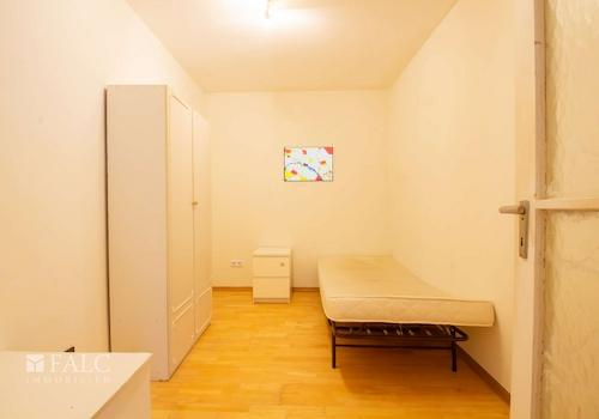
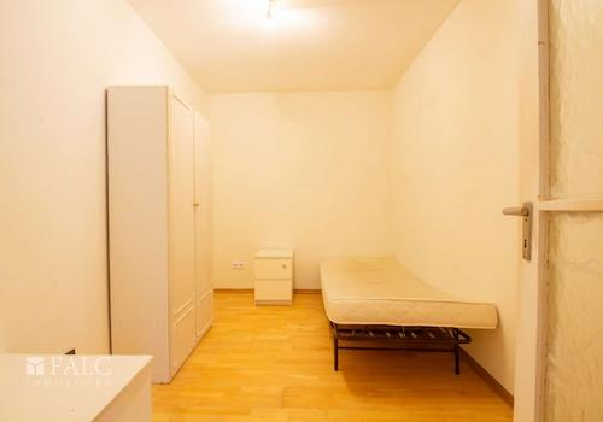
- wall art [283,146,334,182]
